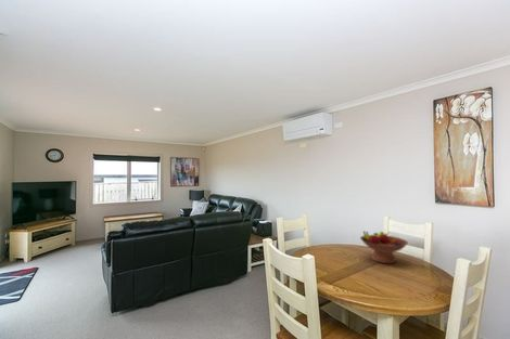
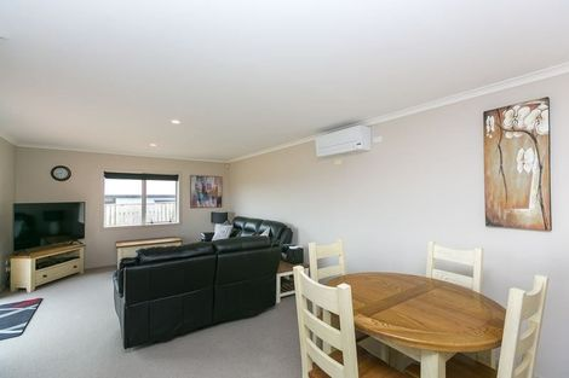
- fruit bowl [359,230,409,264]
